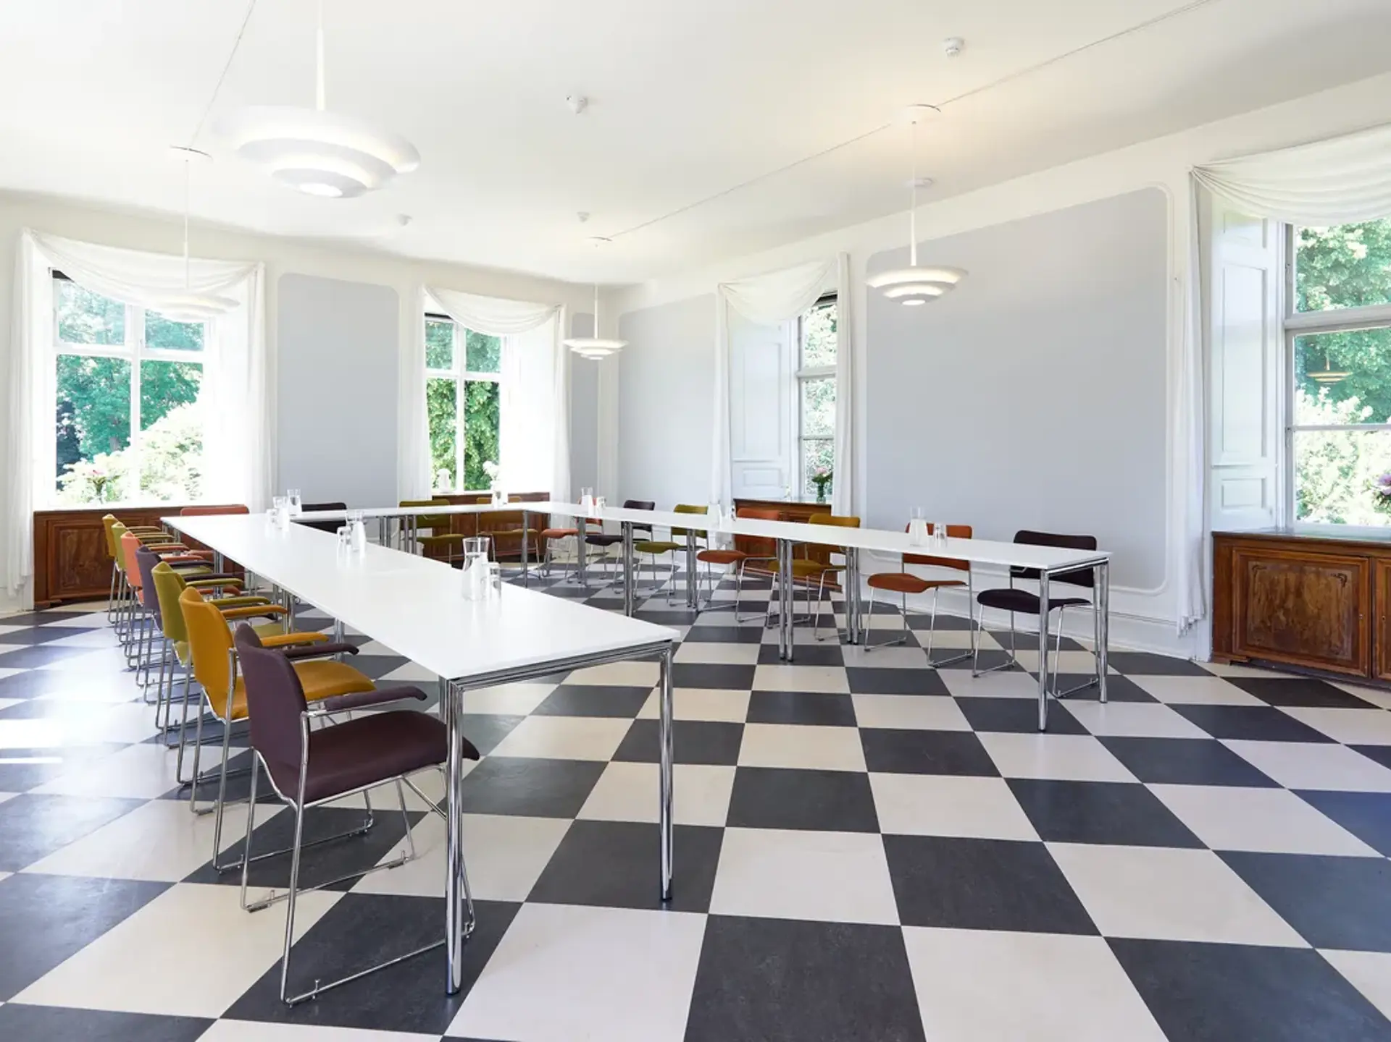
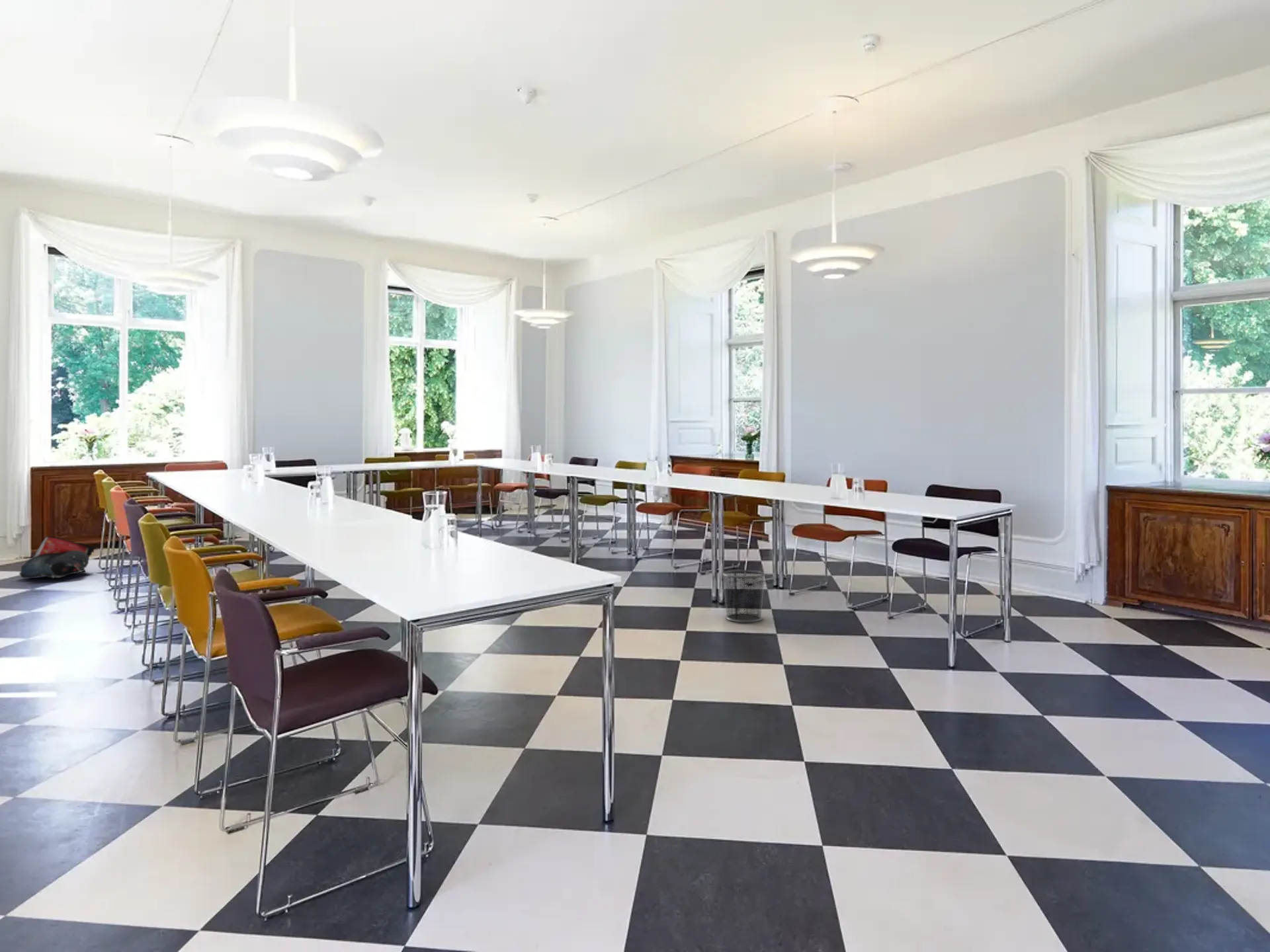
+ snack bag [19,535,96,579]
+ waste bin [722,569,766,623]
